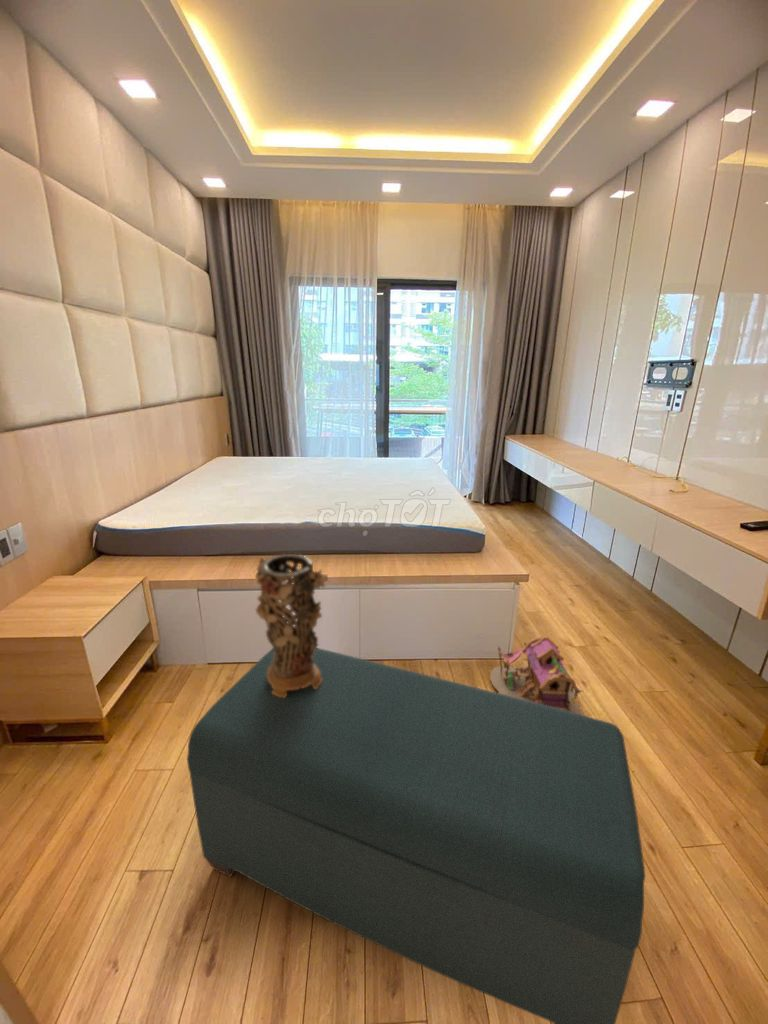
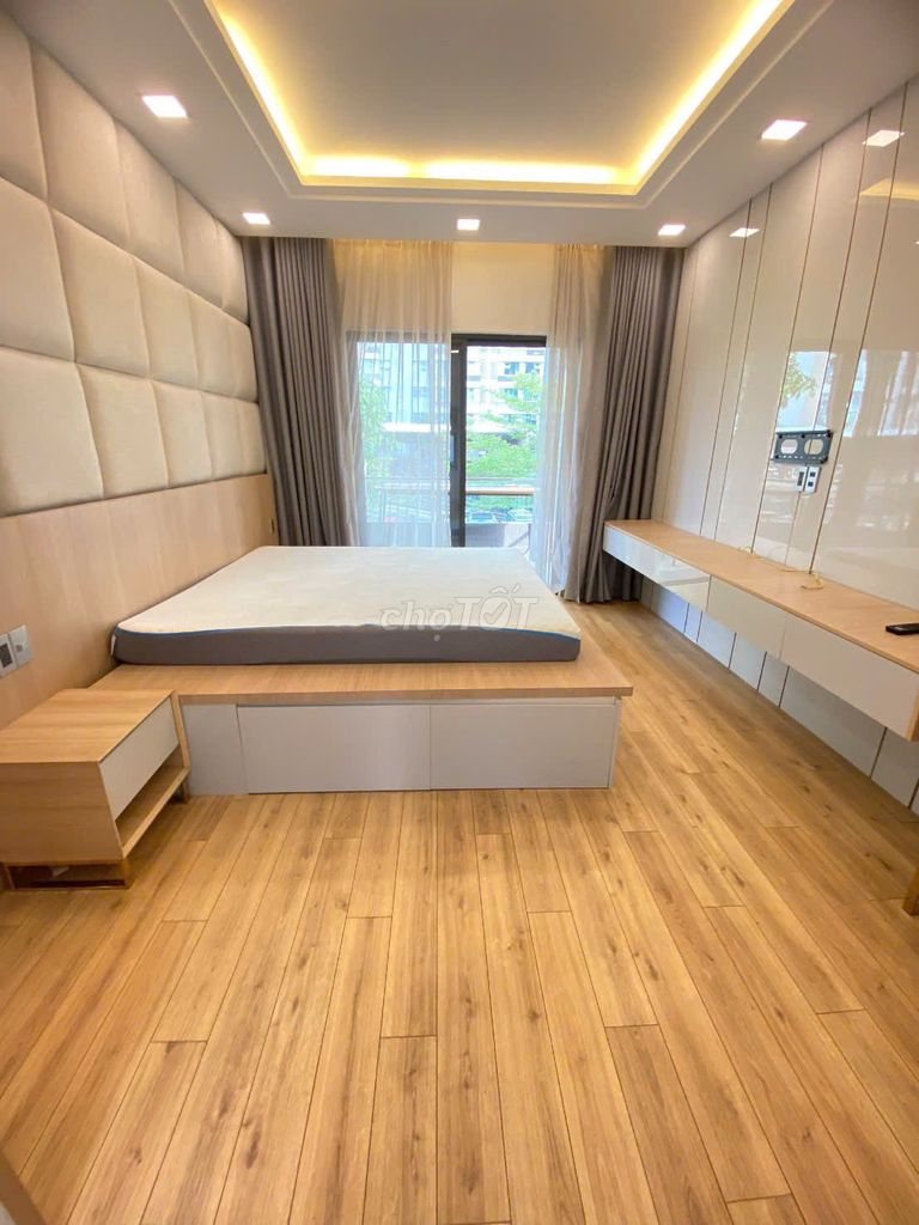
- toy house [489,635,586,716]
- decorative vase [254,553,329,698]
- bench [186,647,646,1024]
